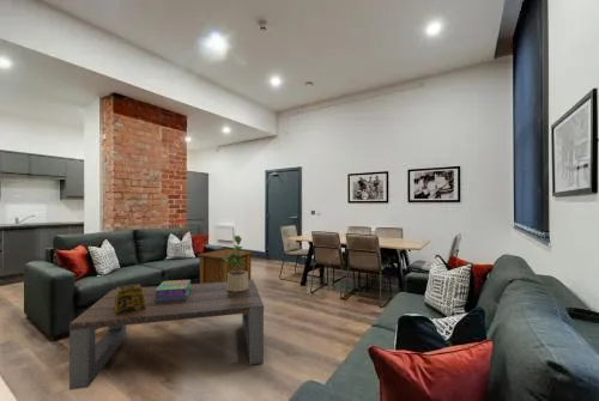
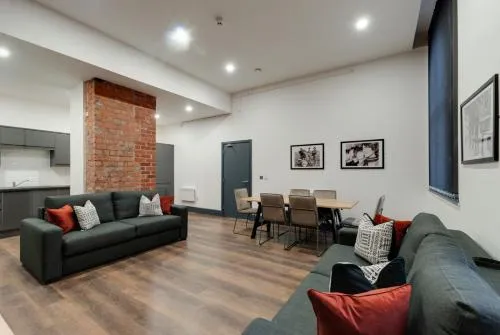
- potted plant [220,235,248,292]
- side table [195,248,254,284]
- stack of books [155,279,192,302]
- decorative box [114,282,146,315]
- coffee table [68,279,265,391]
